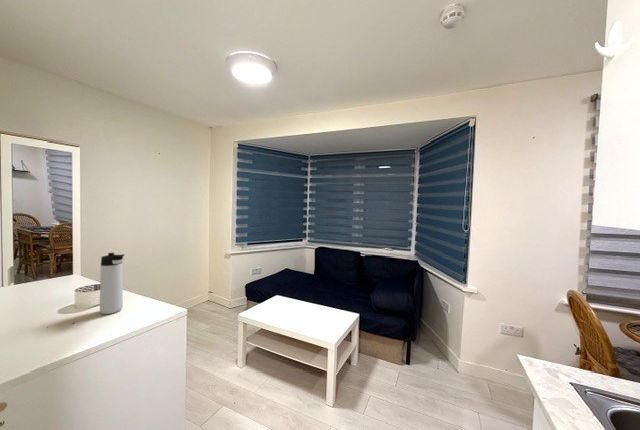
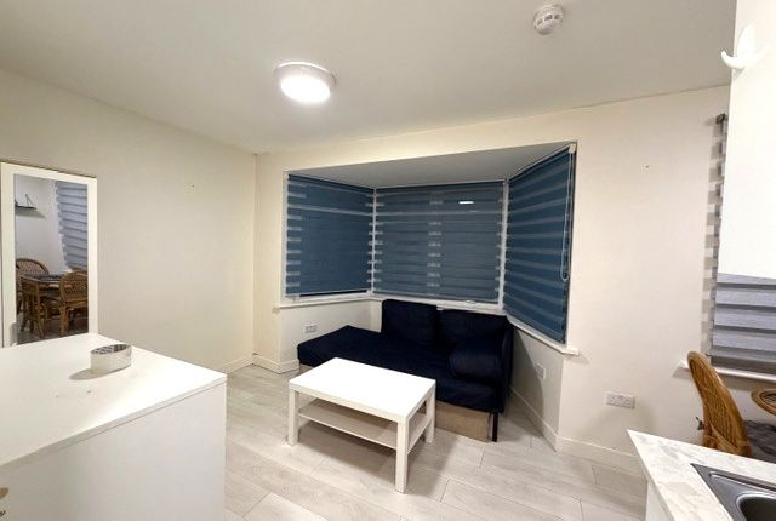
- thermos bottle [99,252,125,315]
